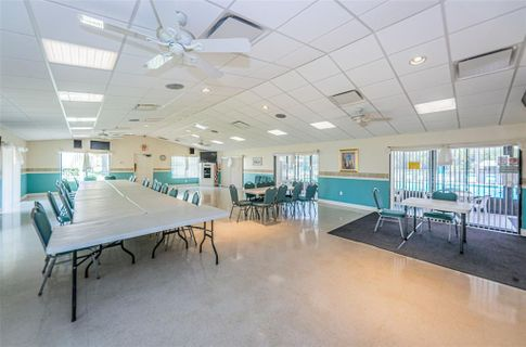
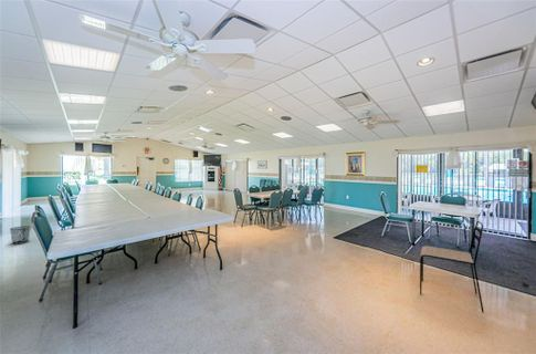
+ waste bin [9,225,31,246]
+ dining chair [419,220,485,314]
